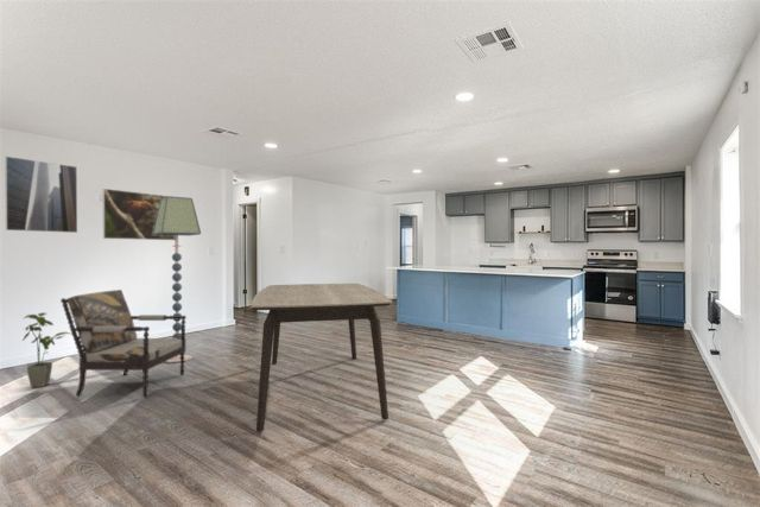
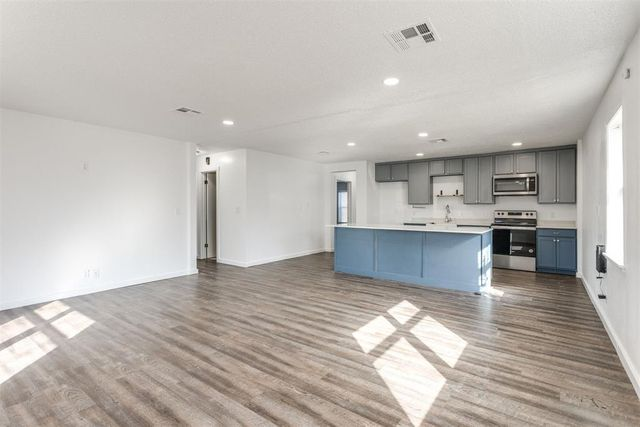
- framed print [102,188,175,241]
- house plant [21,311,72,388]
- floor lamp [152,195,202,365]
- dining table [251,283,393,432]
- armchair [59,289,188,399]
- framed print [4,156,78,234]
